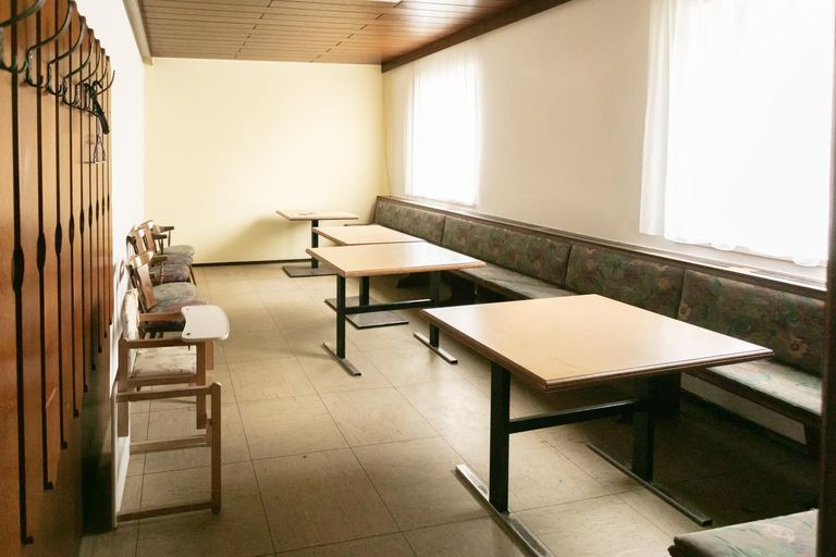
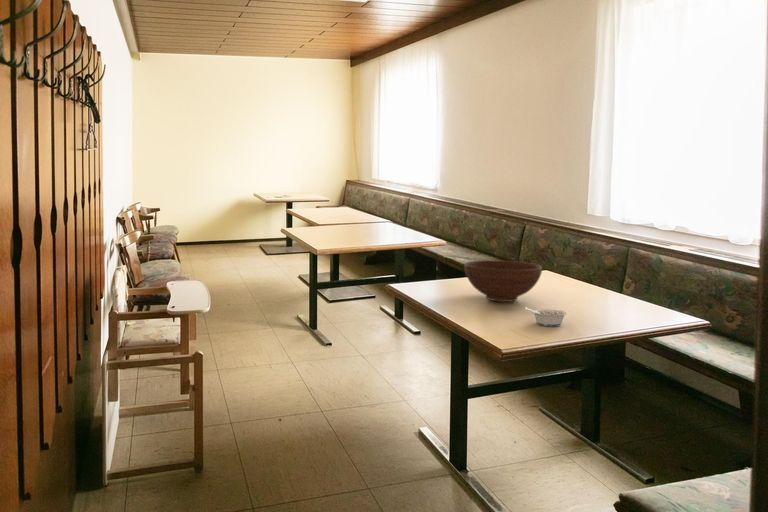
+ fruit bowl [463,259,543,303]
+ legume [525,307,568,327]
